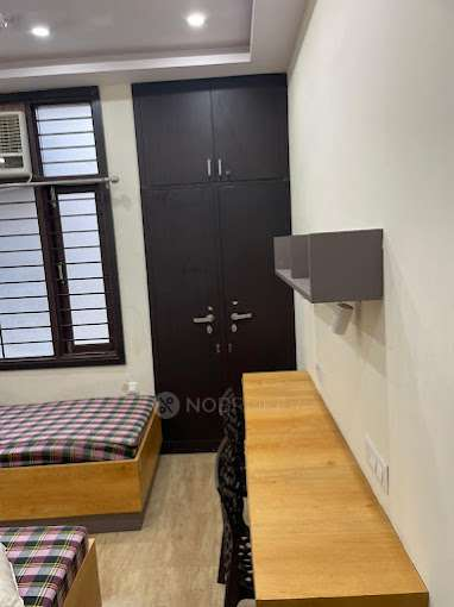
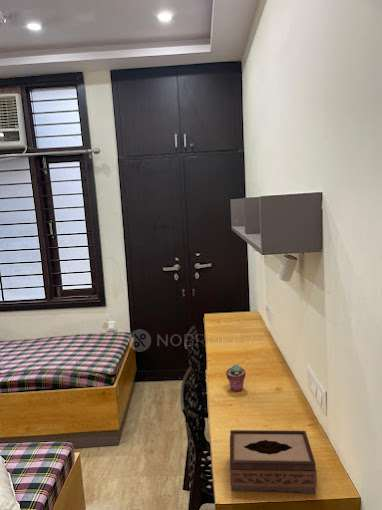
+ tissue box [229,429,318,495]
+ potted succulent [225,364,247,392]
